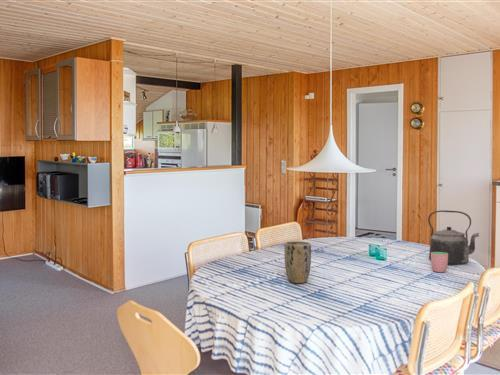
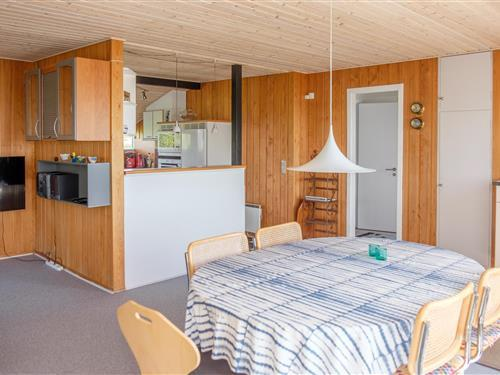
- cup [430,252,449,273]
- kettle [427,209,480,265]
- plant pot [284,240,312,284]
